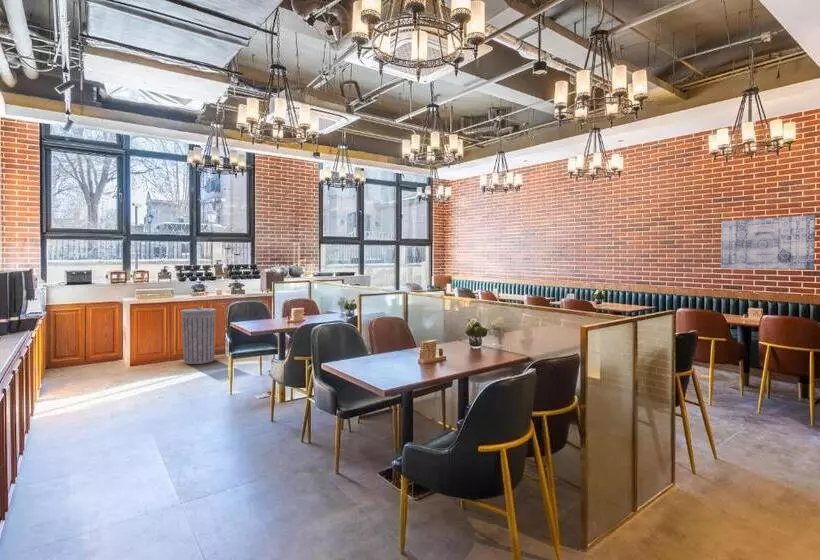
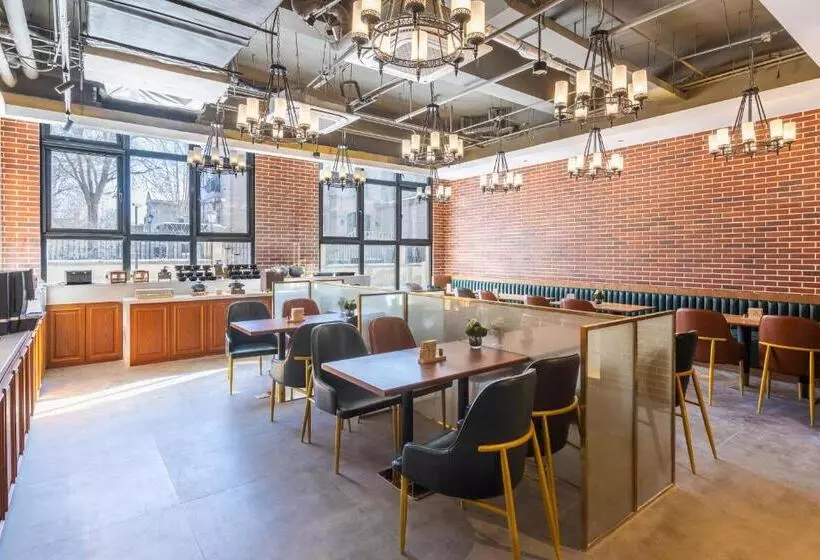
- trash can [180,306,216,365]
- wall art [720,214,816,270]
